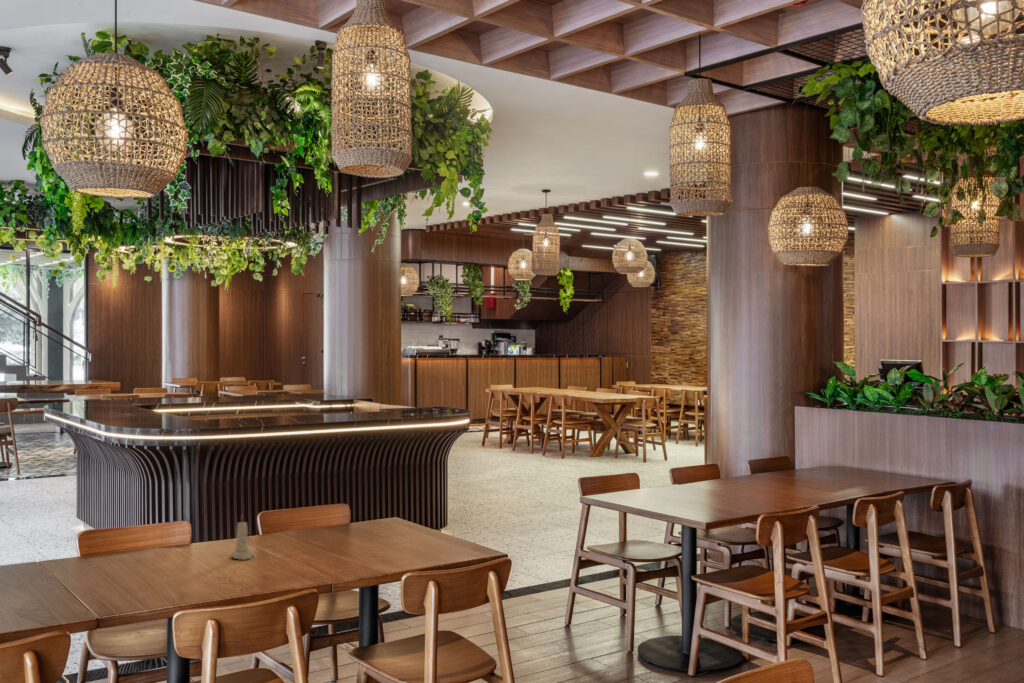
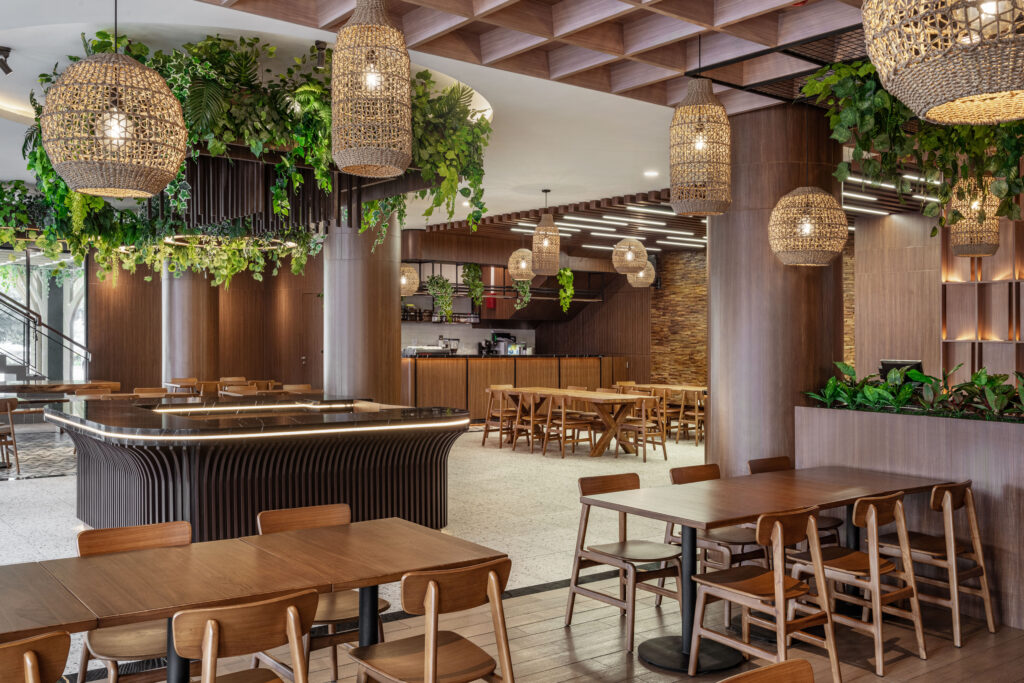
- candle [228,513,255,561]
